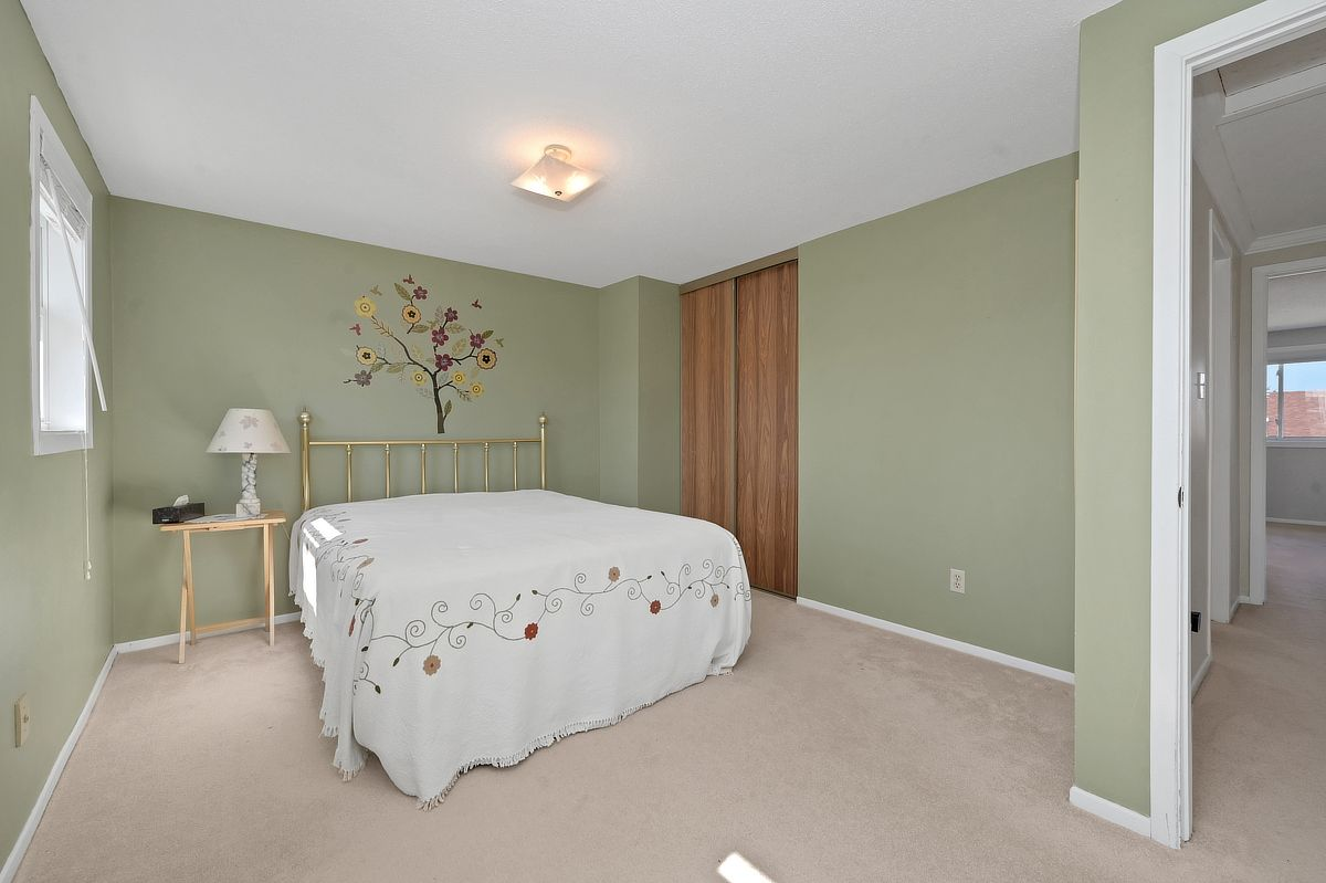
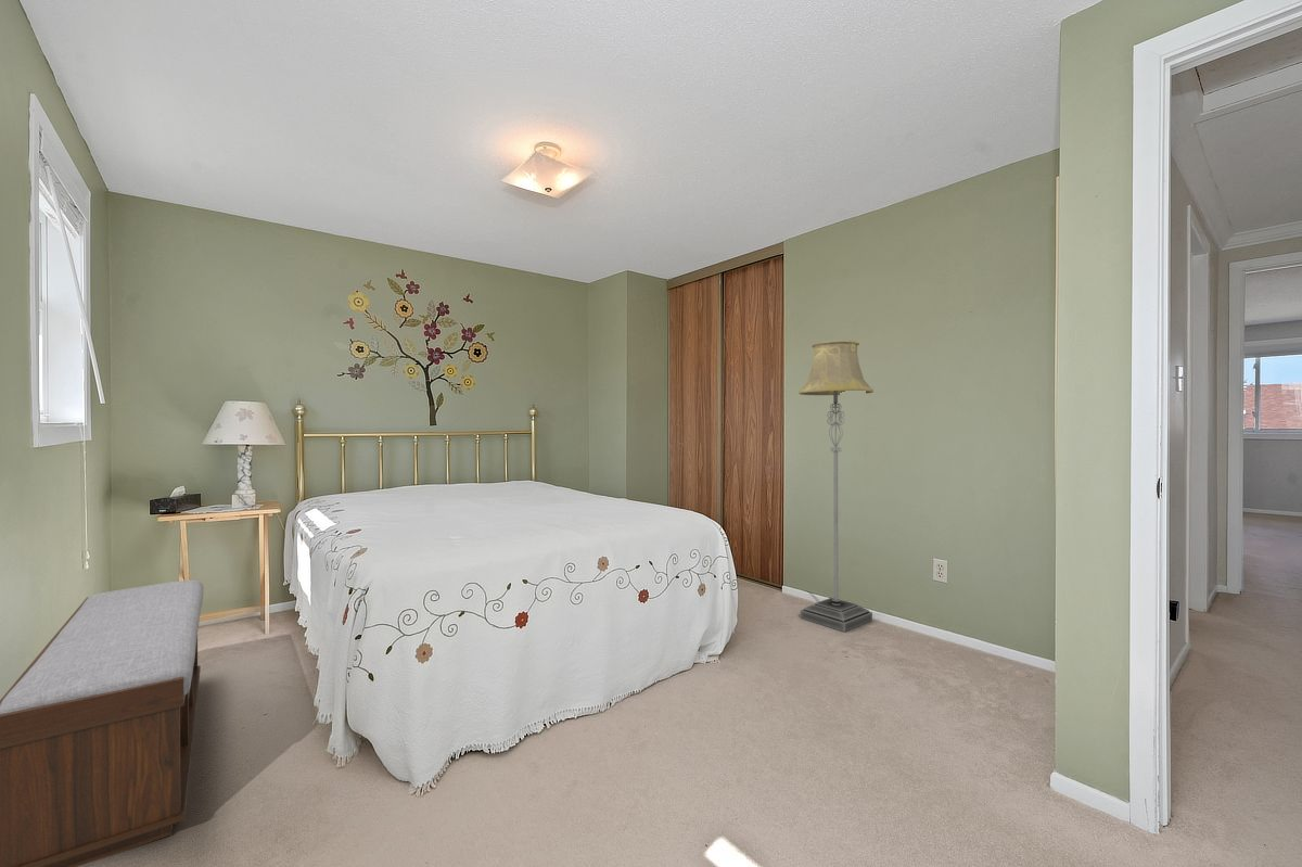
+ floor lamp [799,340,875,633]
+ bench [0,579,205,867]
